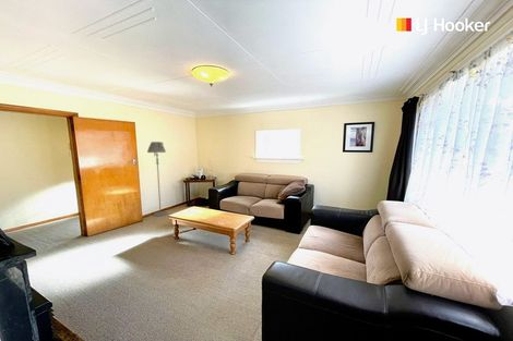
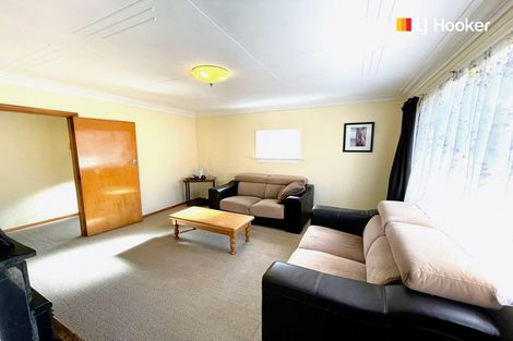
- floor lamp [146,141,168,217]
